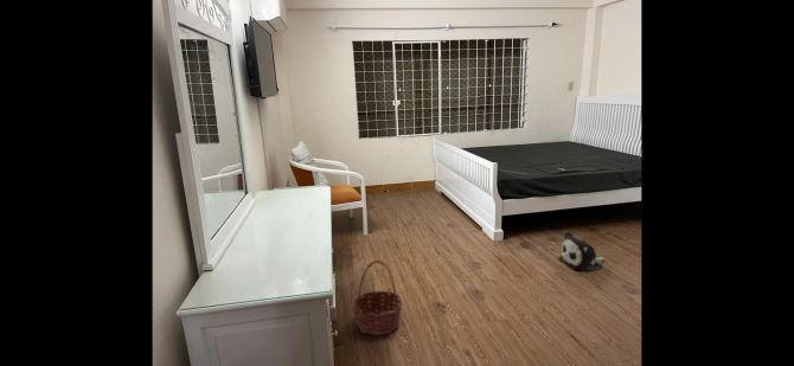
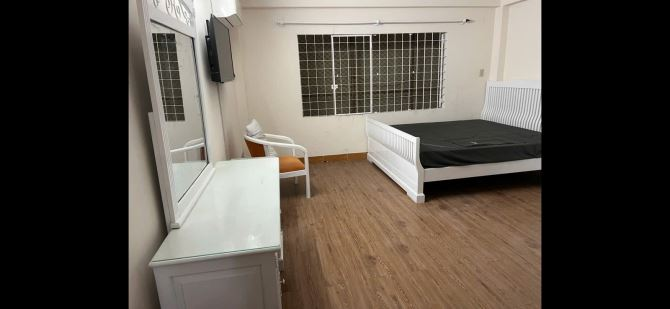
- plush toy [558,231,606,271]
- basket [352,259,404,336]
